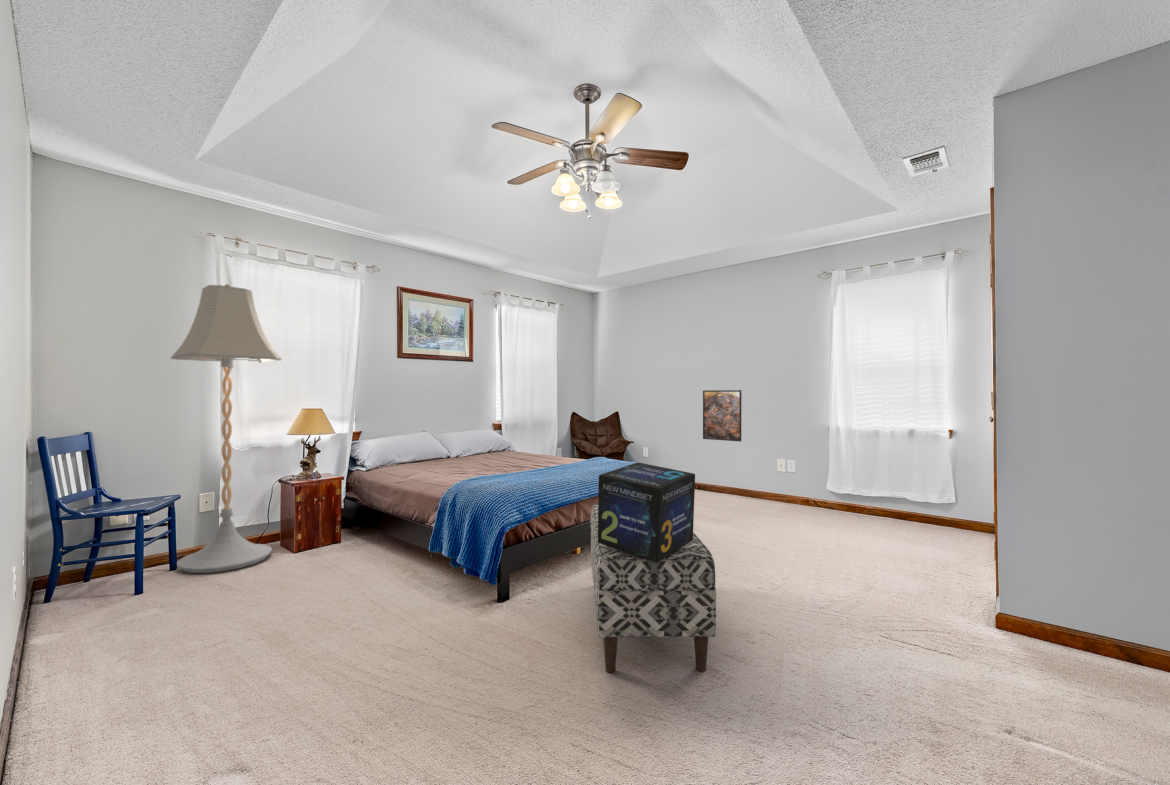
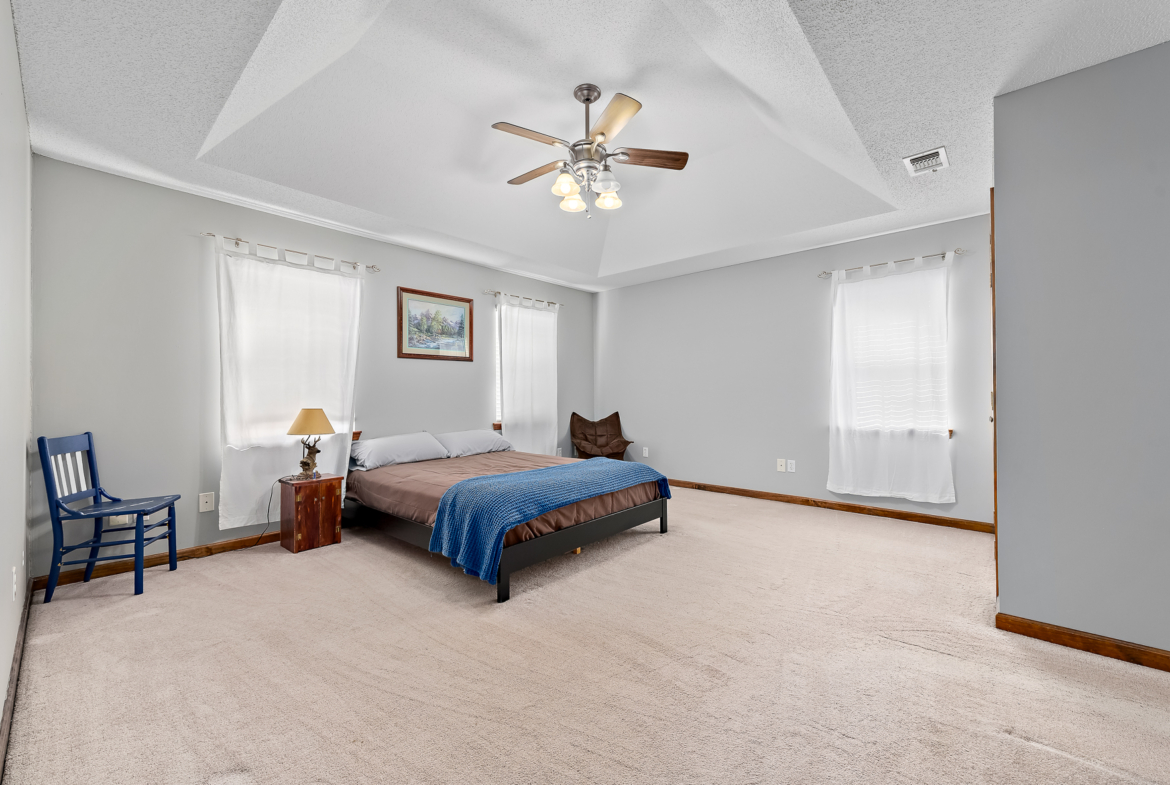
- bench [590,503,717,673]
- floor lamp [170,283,283,574]
- decorative box [597,462,696,563]
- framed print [702,389,742,442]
